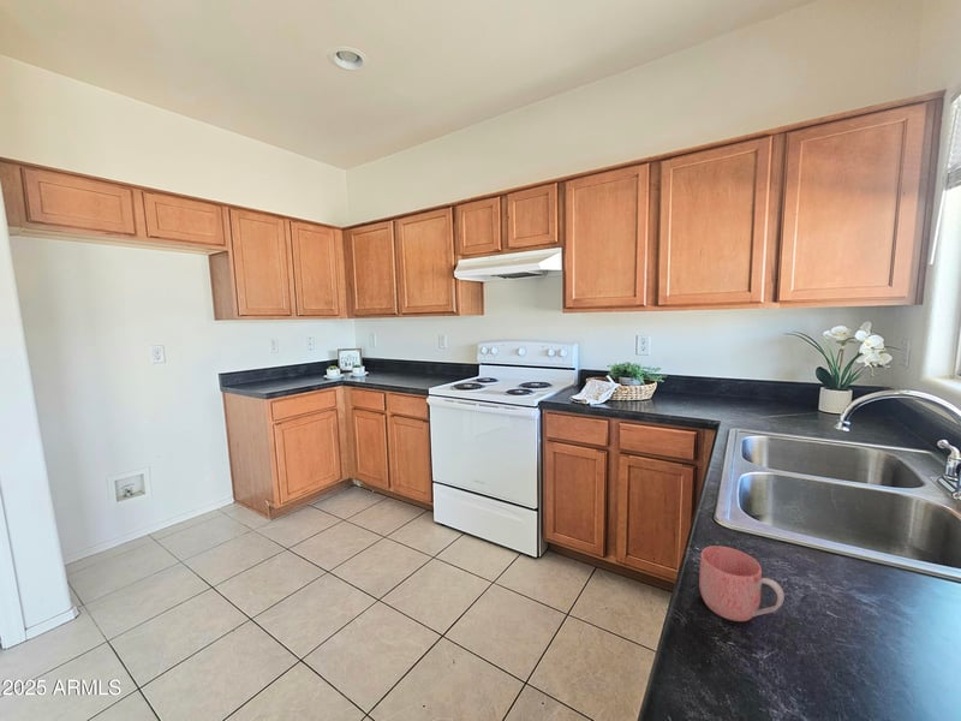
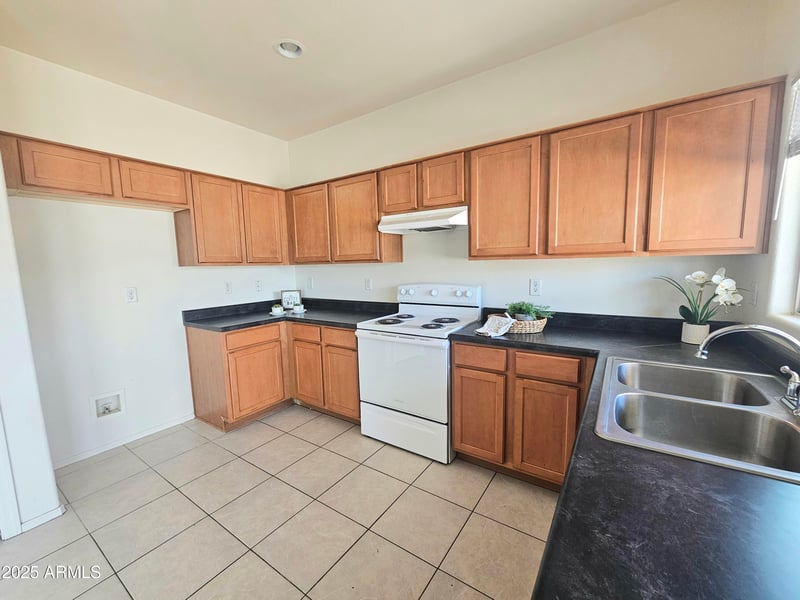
- mug [698,544,786,622]
